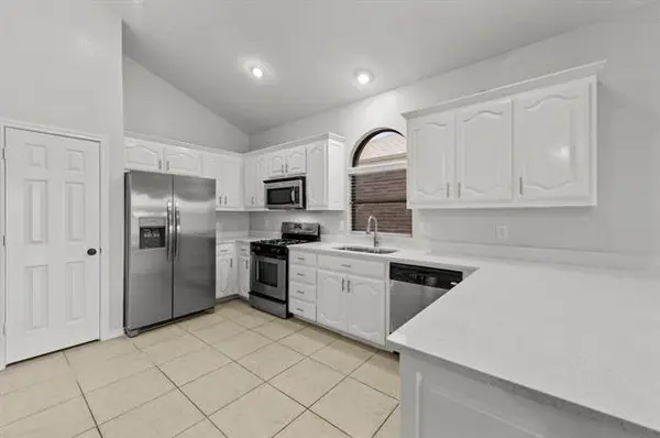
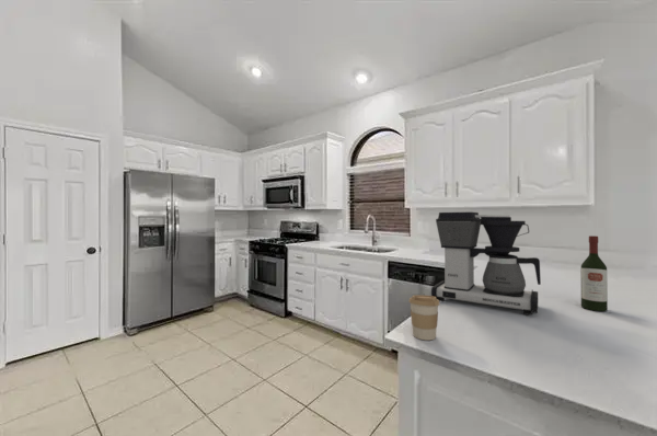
+ coffee maker [430,211,542,317]
+ coffee cup [408,294,440,341]
+ wine bottle [580,234,609,312]
